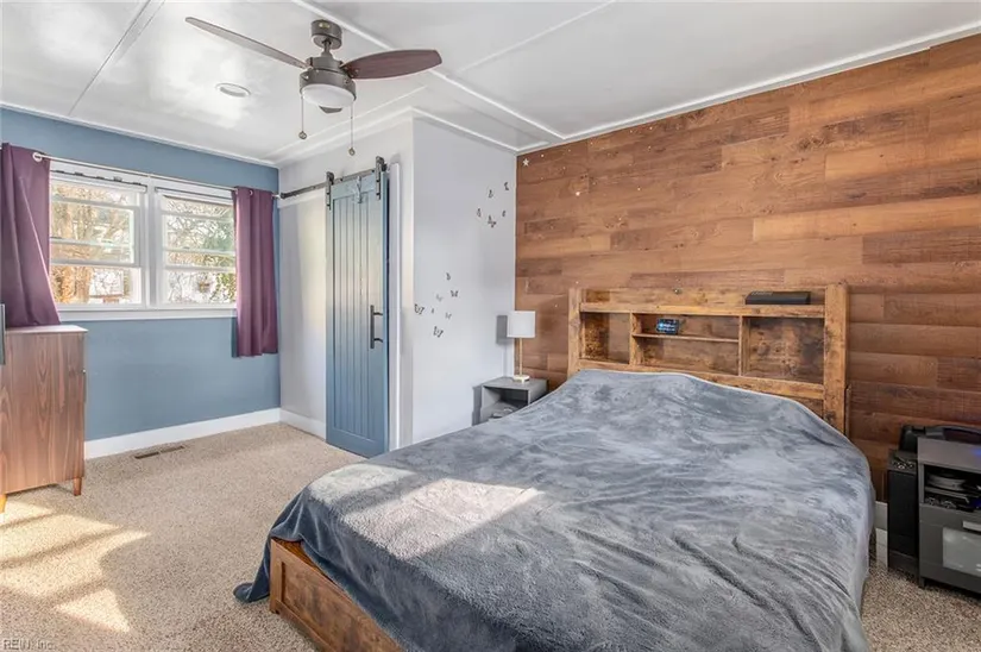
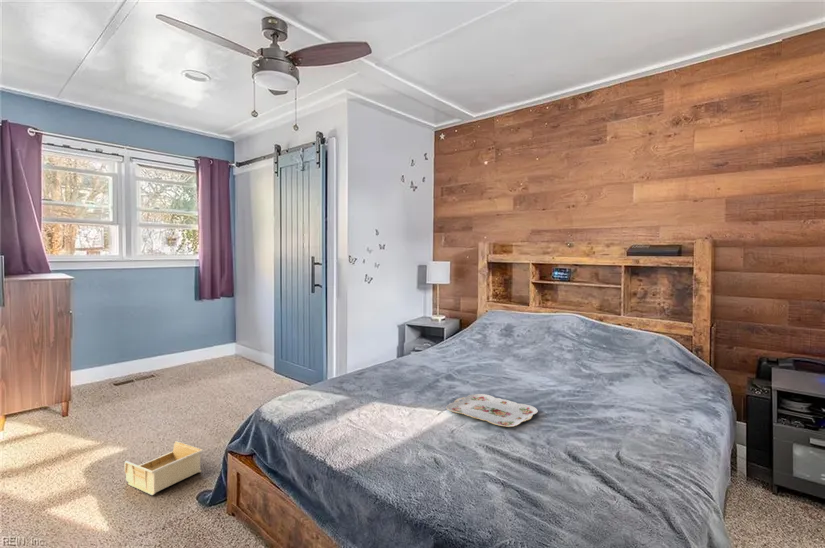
+ serving tray [446,393,539,428]
+ storage bin [124,440,204,496]
